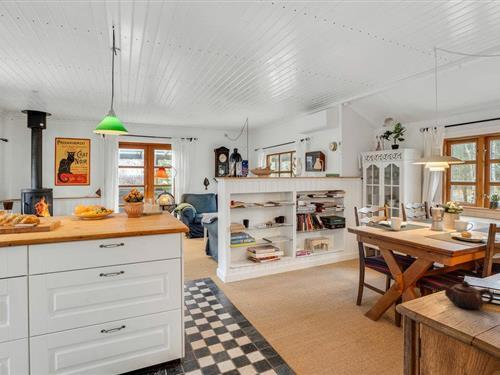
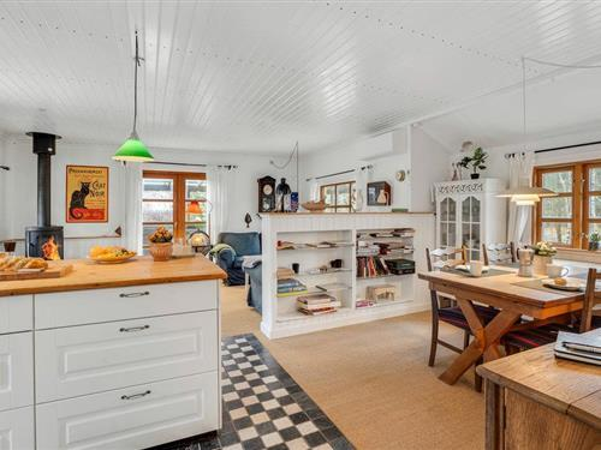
- teapot [440,280,494,310]
